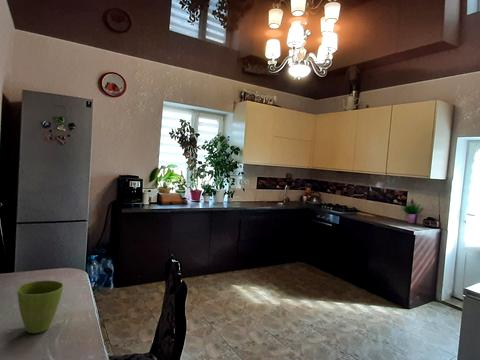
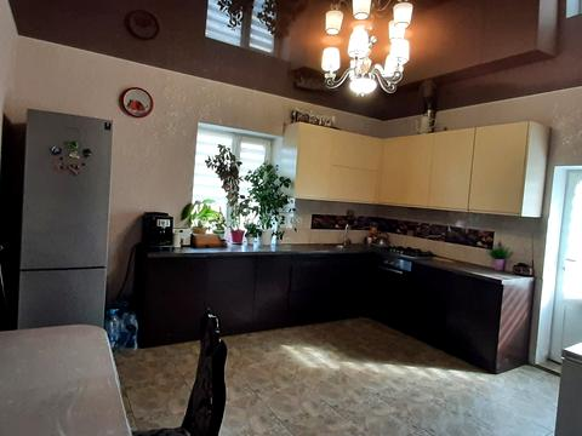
- flower pot [16,279,65,334]
